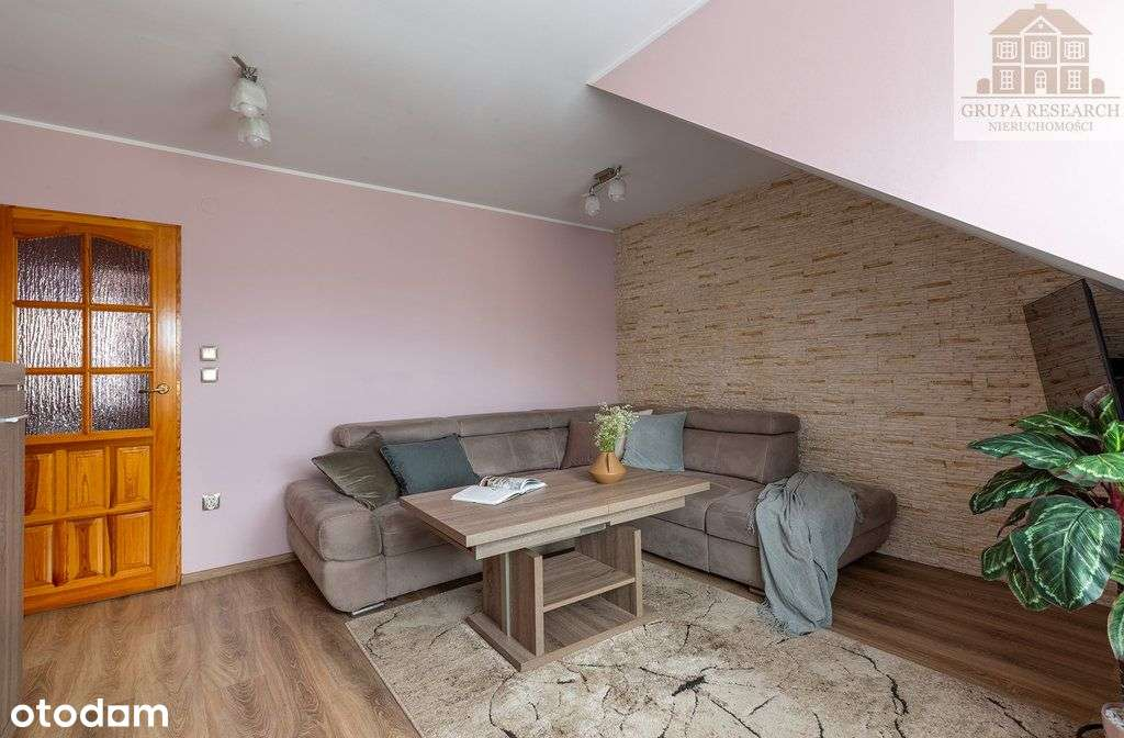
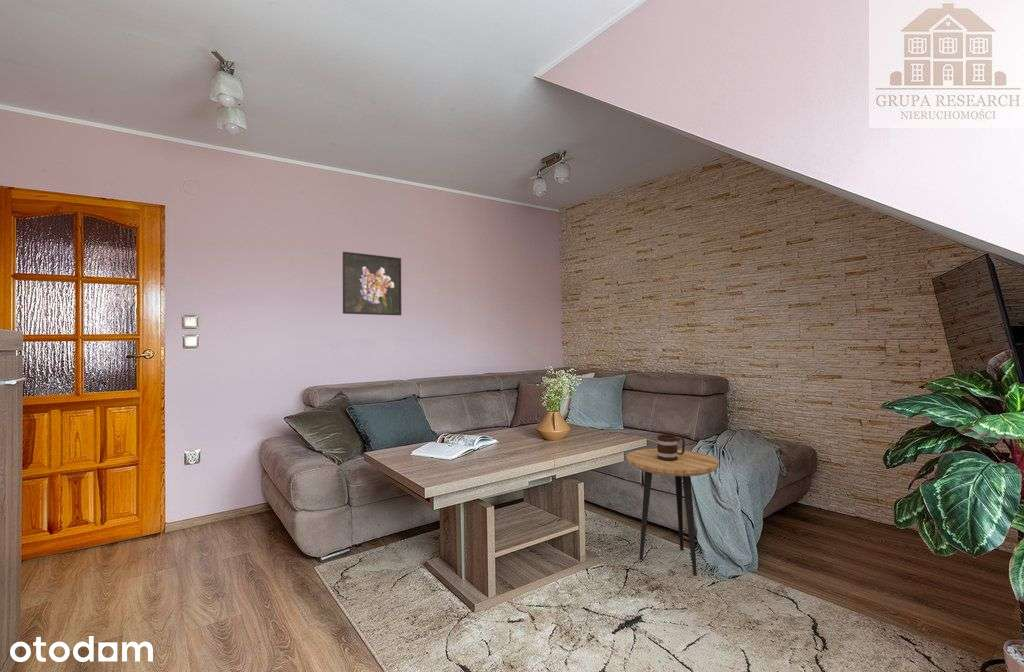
+ mug [656,434,686,461]
+ side table [626,448,720,576]
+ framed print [342,251,402,316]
